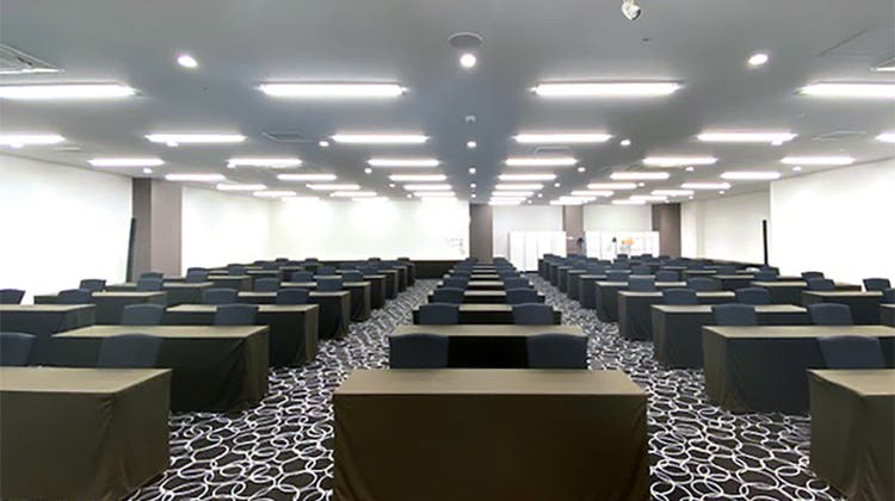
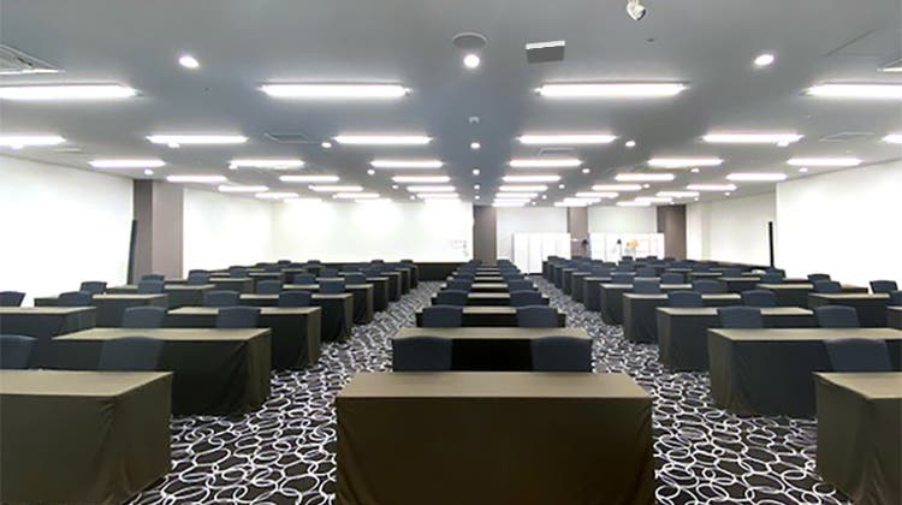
+ ceiling vent [526,40,566,65]
